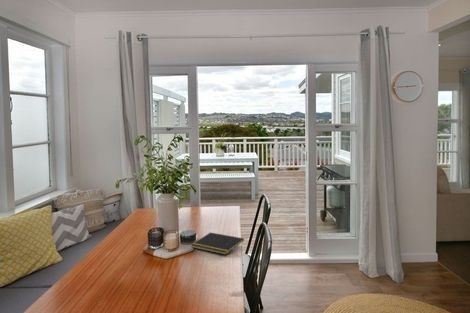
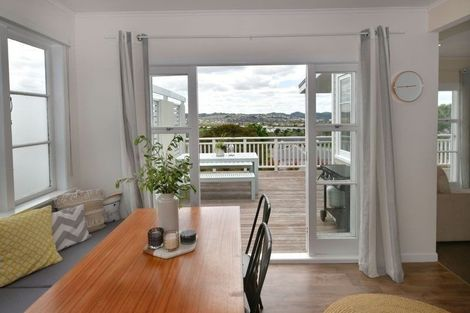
- notepad [191,232,245,256]
